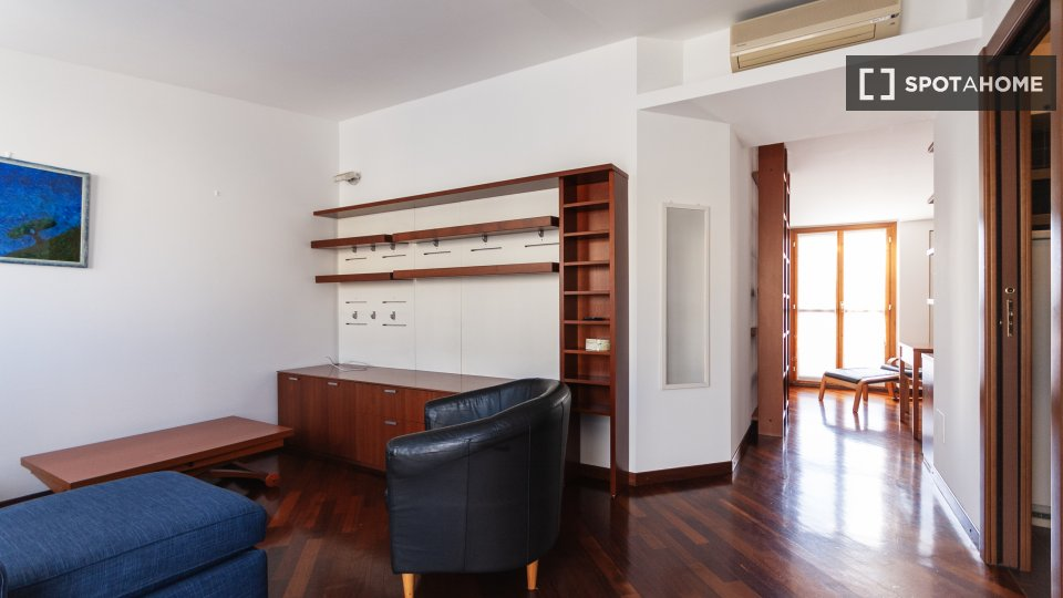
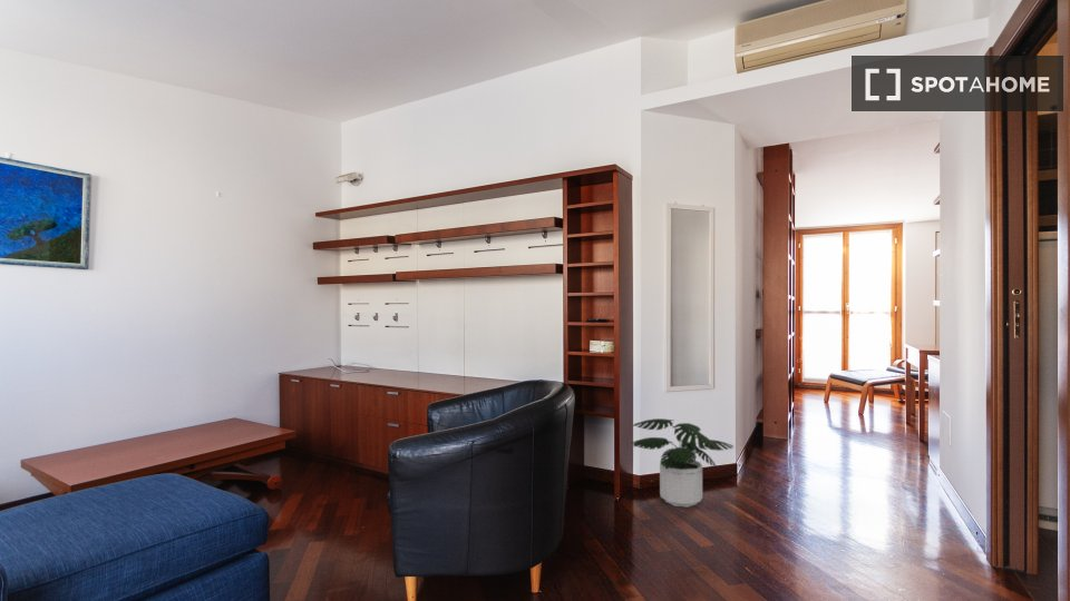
+ potted plant [631,417,735,509]
